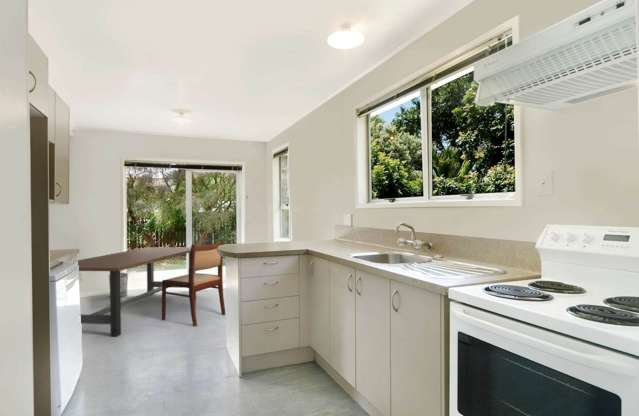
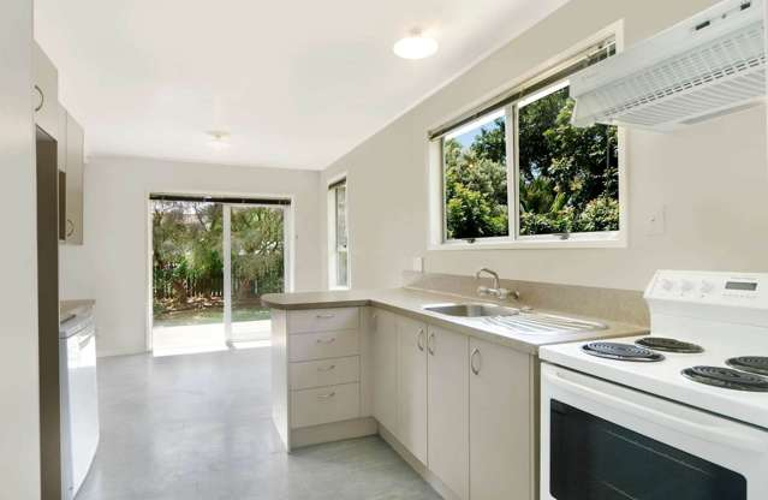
- wastebasket [108,272,129,298]
- dining table [77,246,199,338]
- dining chair [161,240,226,327]
